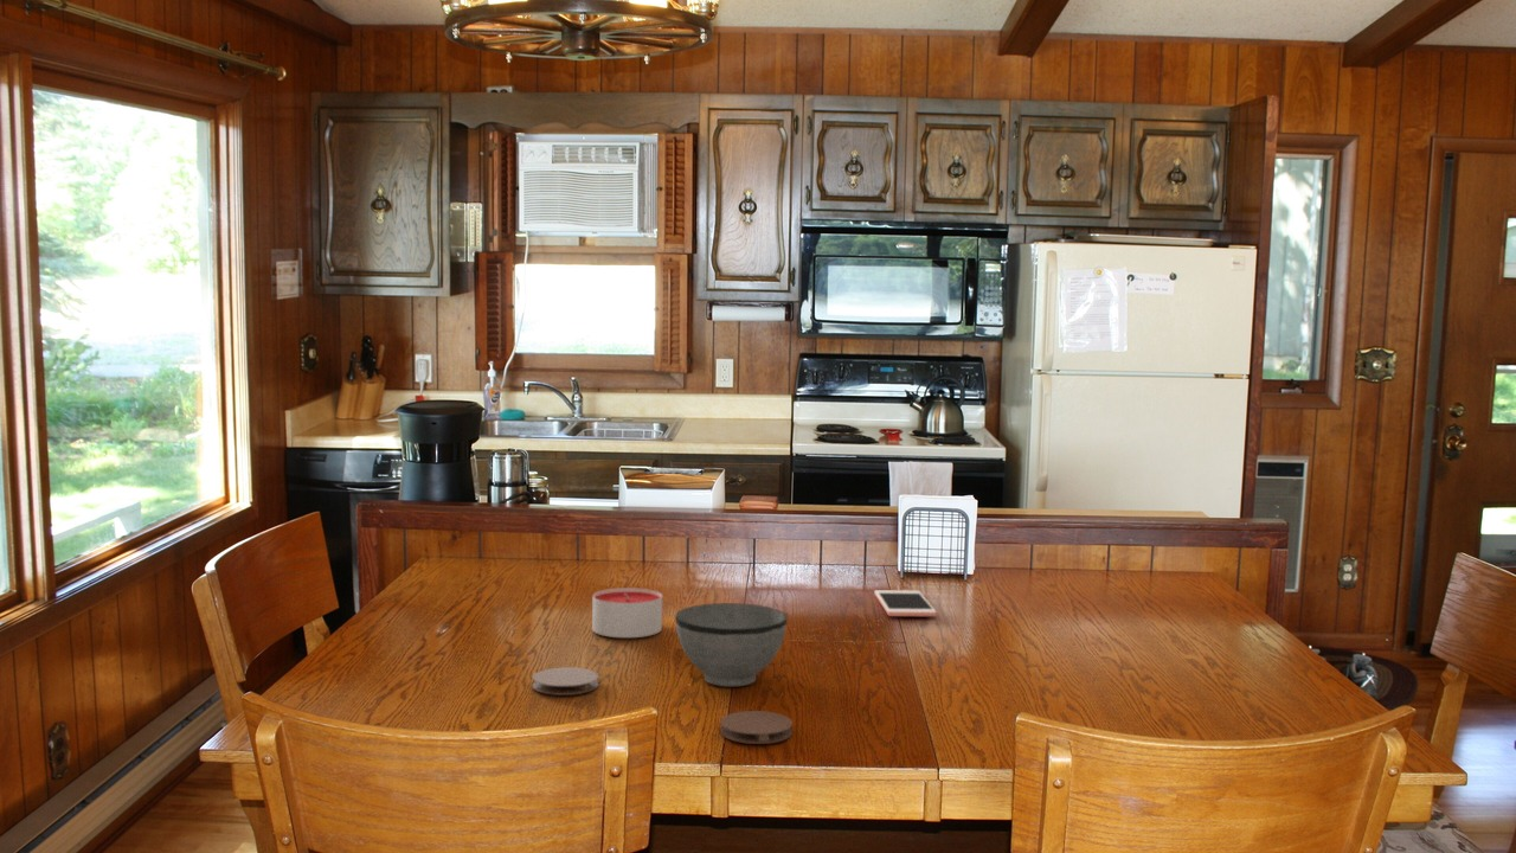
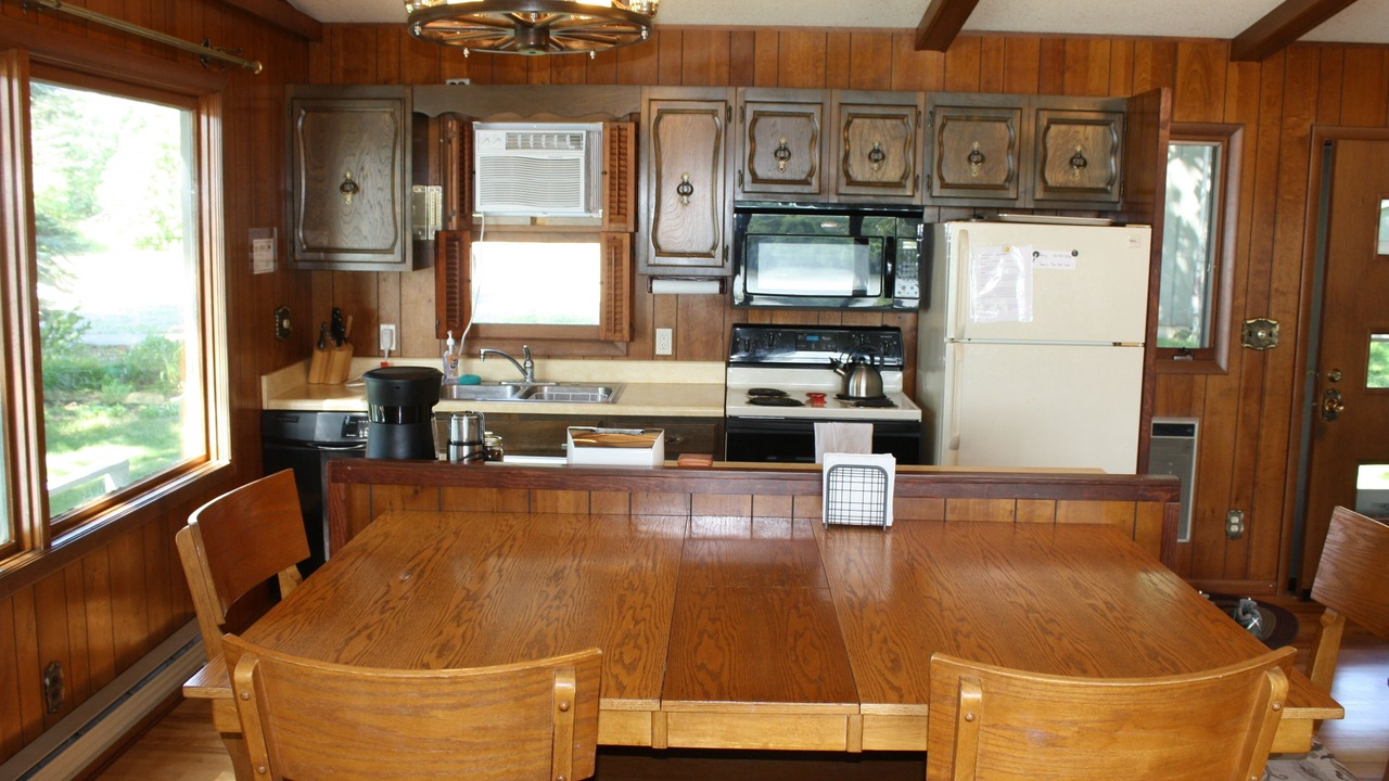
- bowl [674,602,788,687]
- coaster [531,666,600,697]
- candle [591,586,663,639]
- coaster [719,710,794,745]
- cell phone [873,589,938,617]
